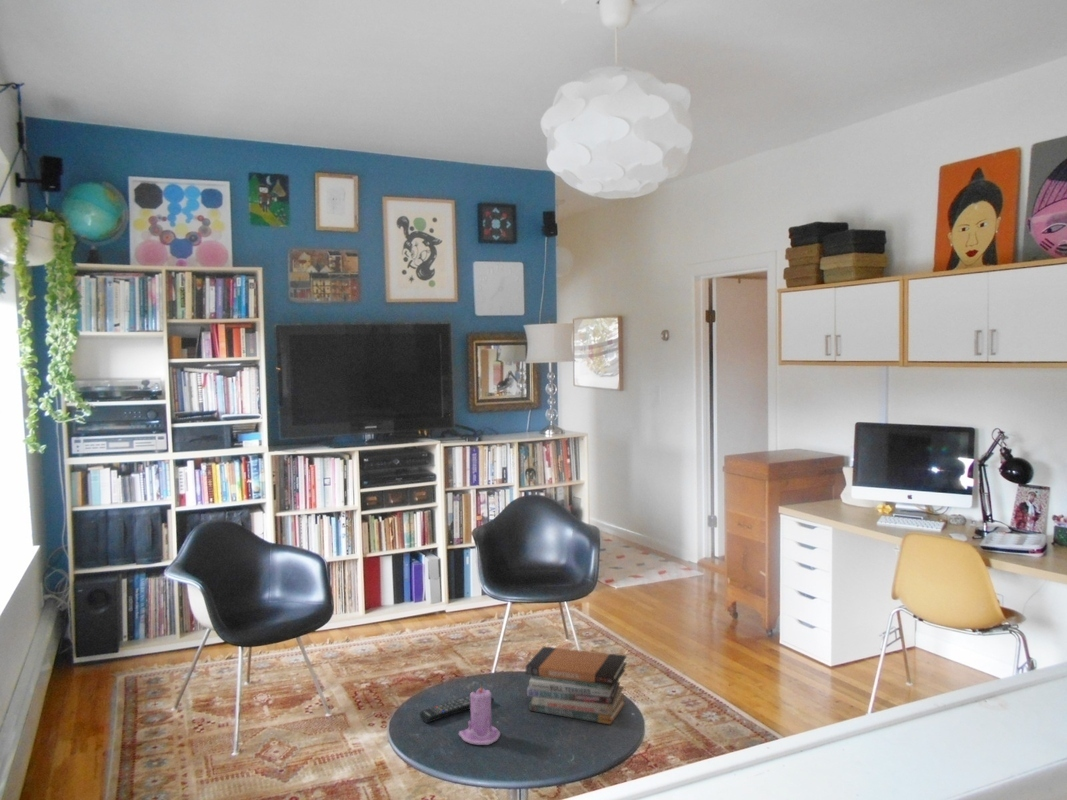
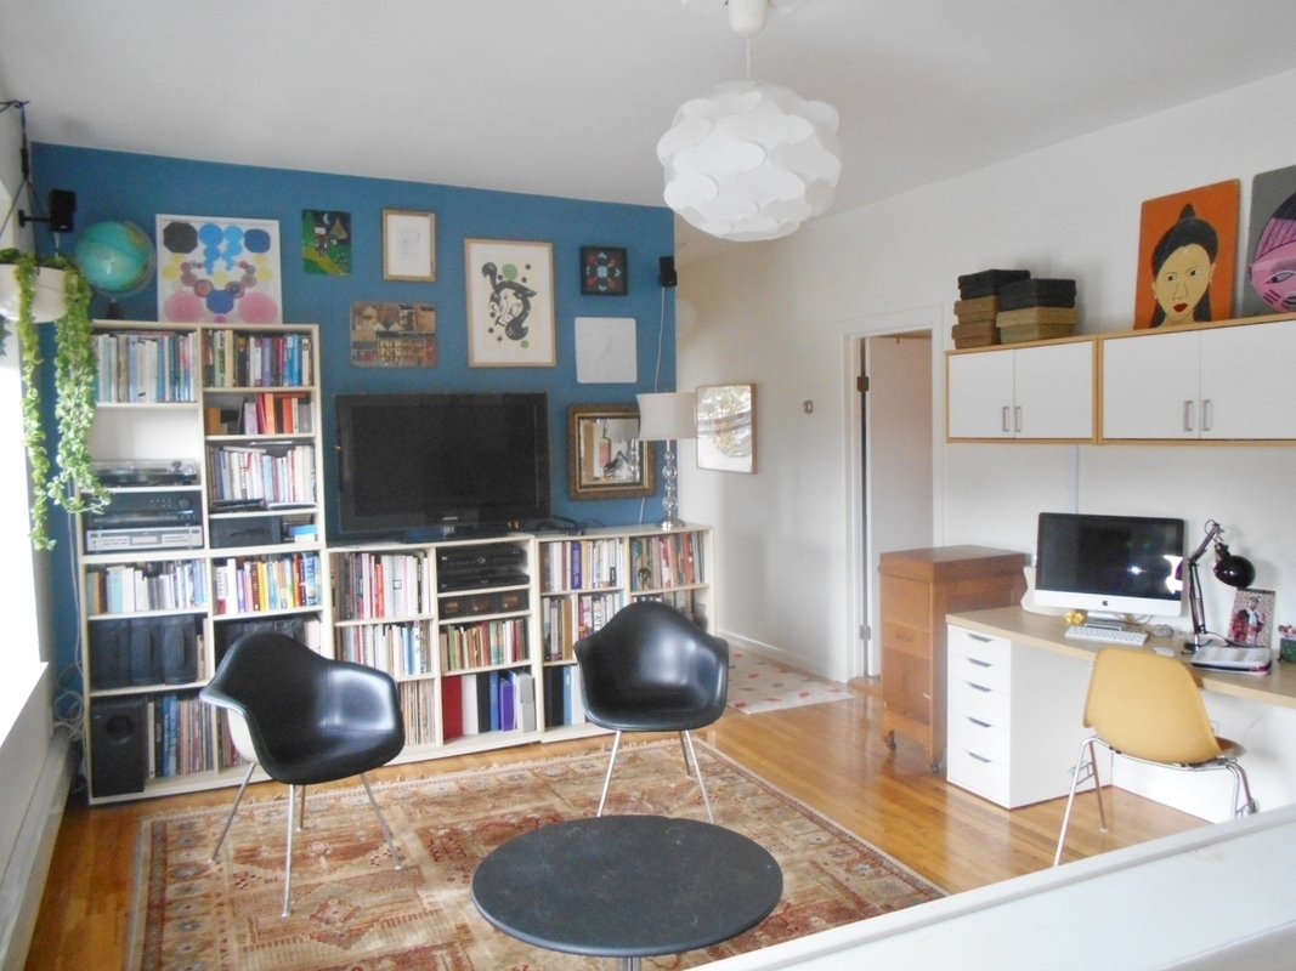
- remote control [419,695,495,724]
- book stack [525,646,628,726]
- candle [458,683,501,746]
